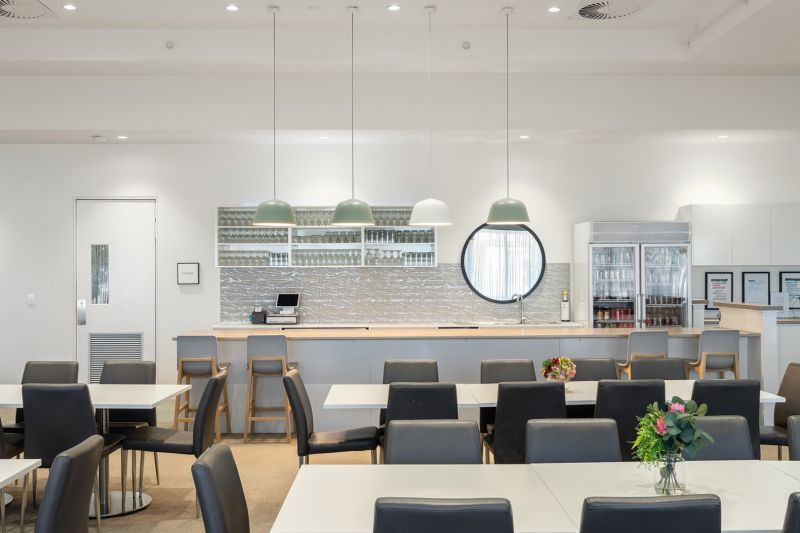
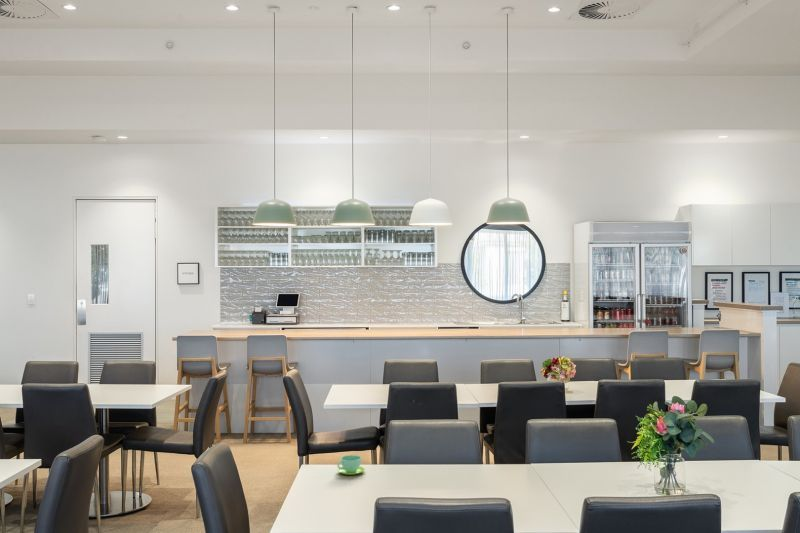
+ cup [336,454,366,476]
